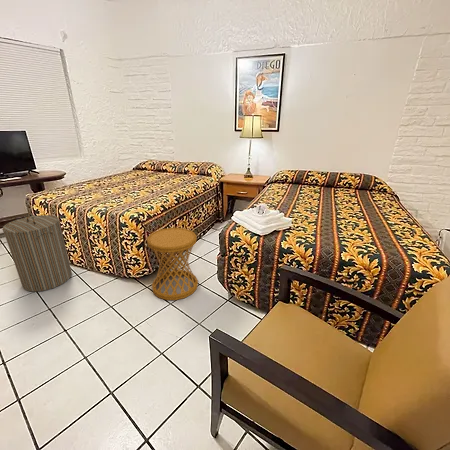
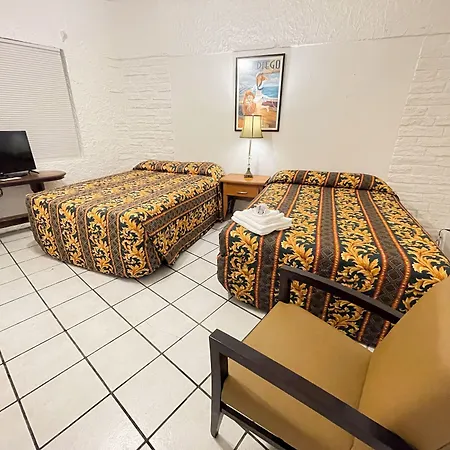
- side table [146,227,199,301]
- laundry hamper [2,212,73,293]
